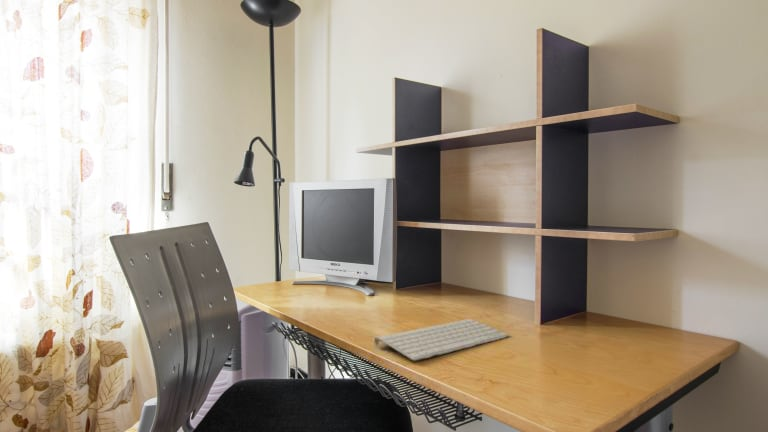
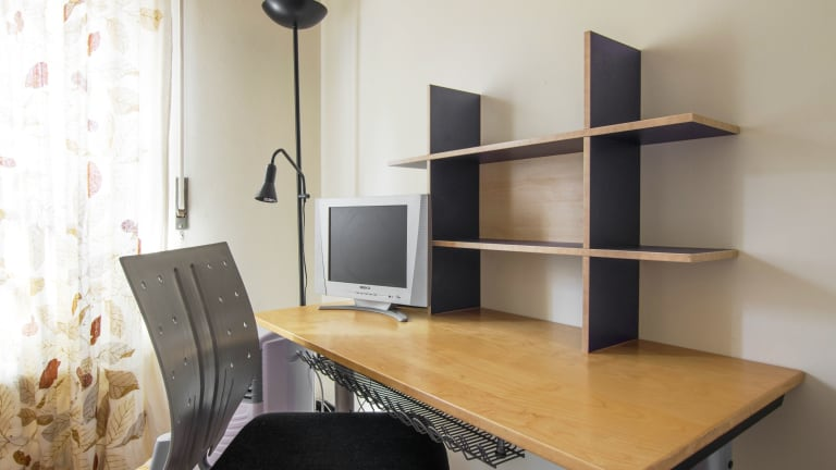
- keyboard [373,318,511,362]
